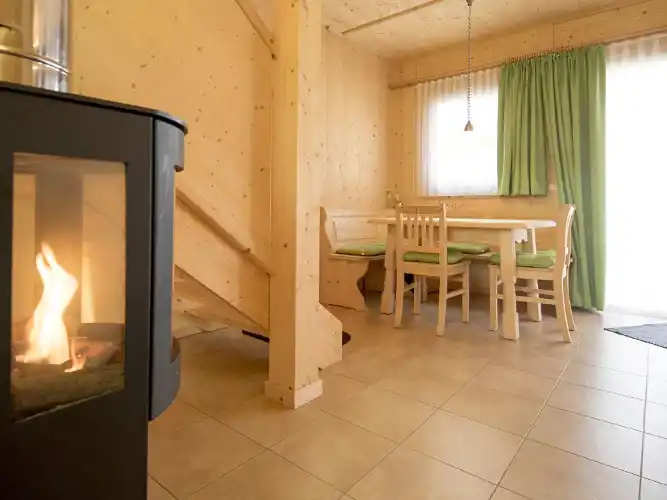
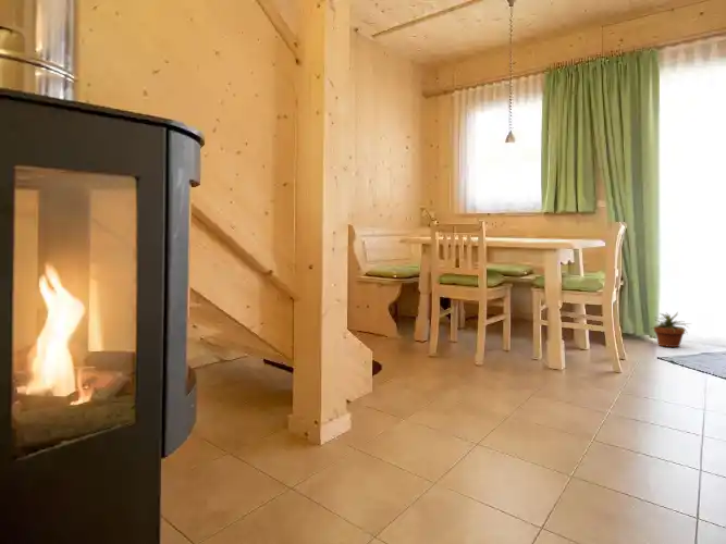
+ potted plant [648,312,692,348]
